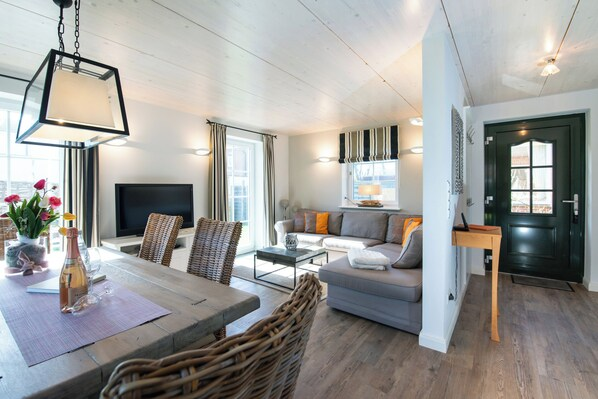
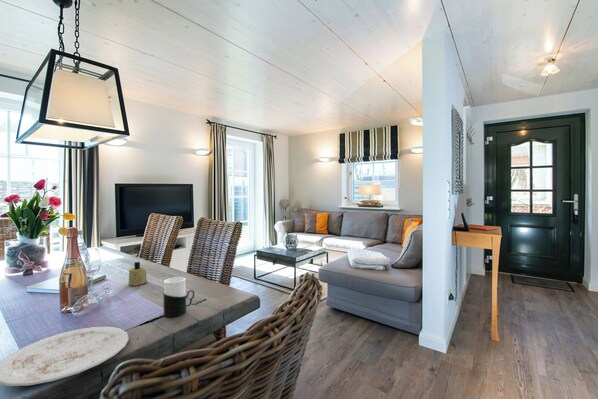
+ candle [127,261,149,287]
+ plate [0,326,130,387]
+ cup [162,276,195,318]
